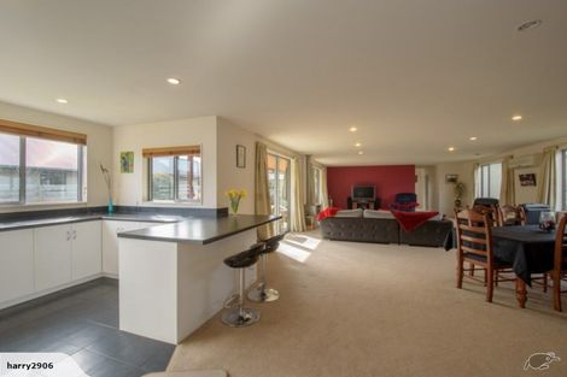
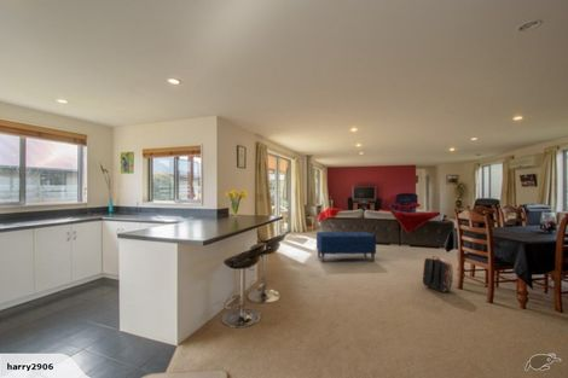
+ bench [315,231,377,263]
+ backpack [422,255,454,293]
